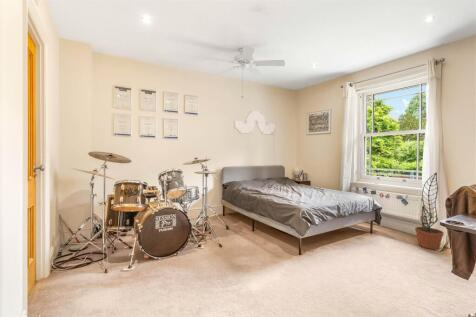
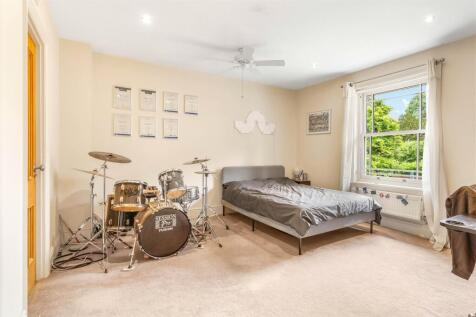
- decorative plant [414,171,445,250]
